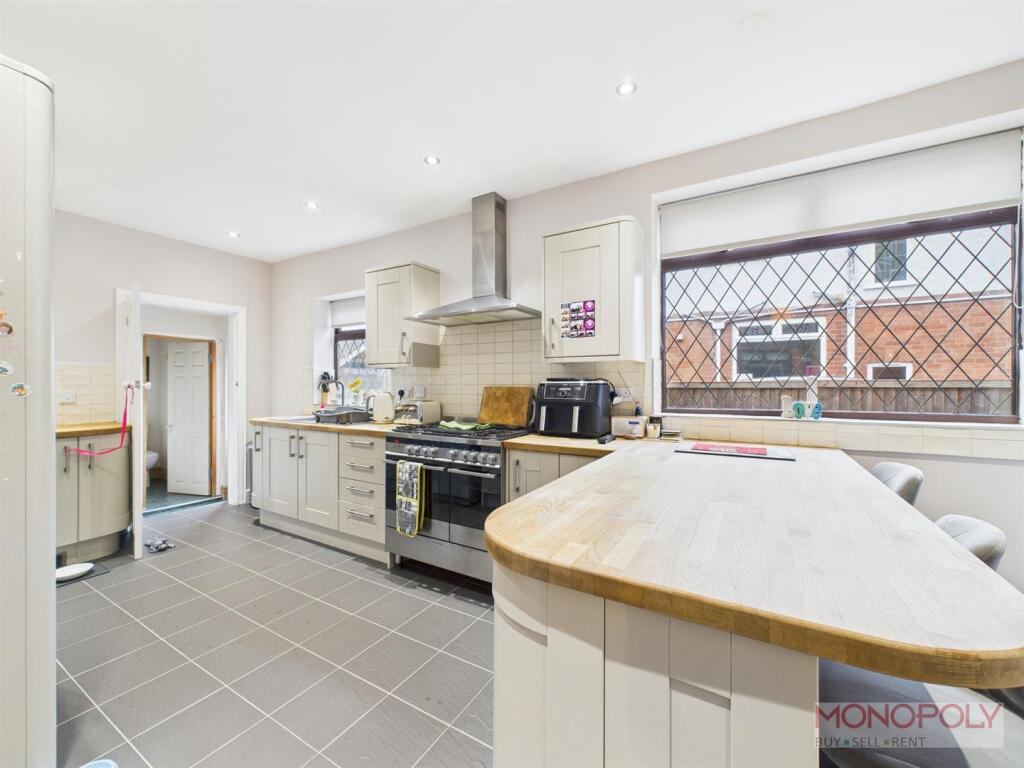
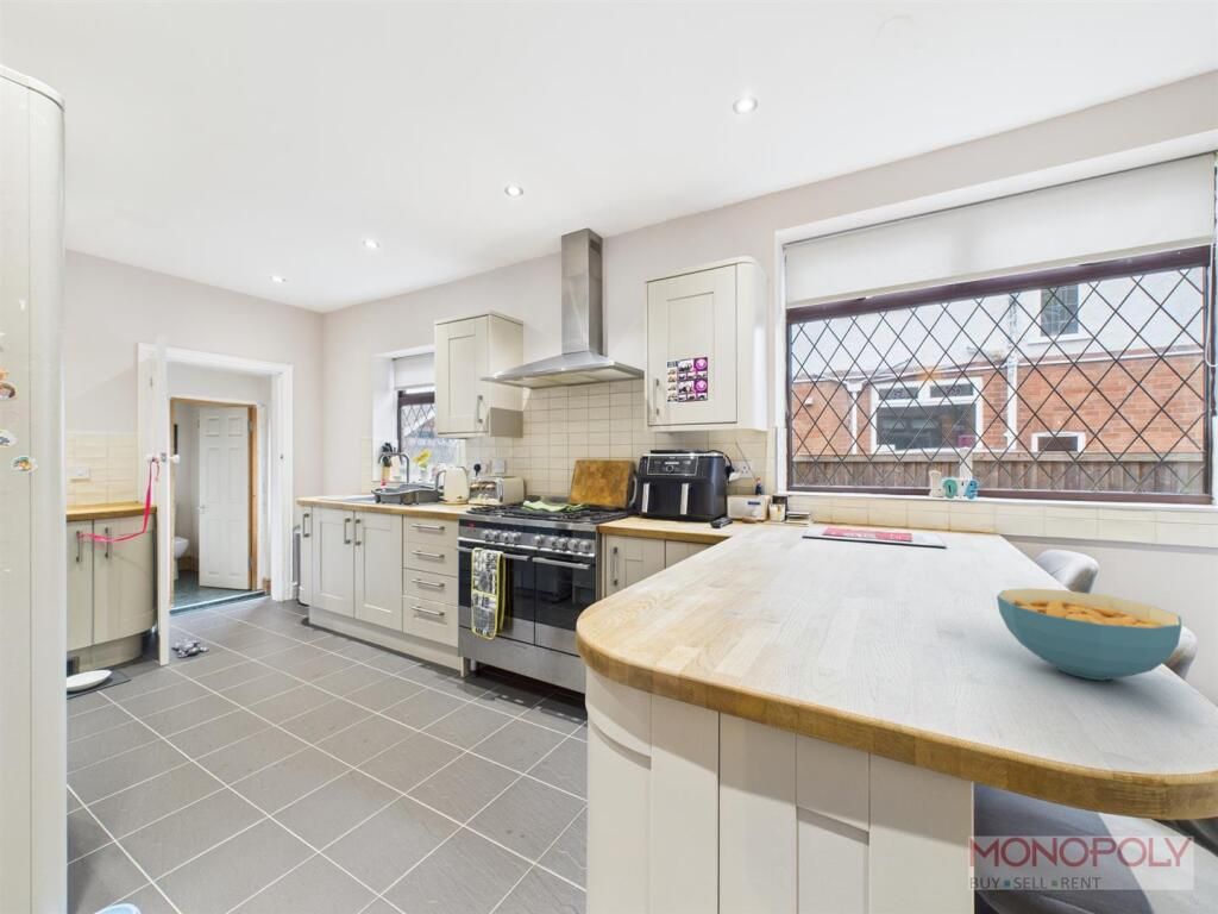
+ cereal bowl [996,587,1184,681]
